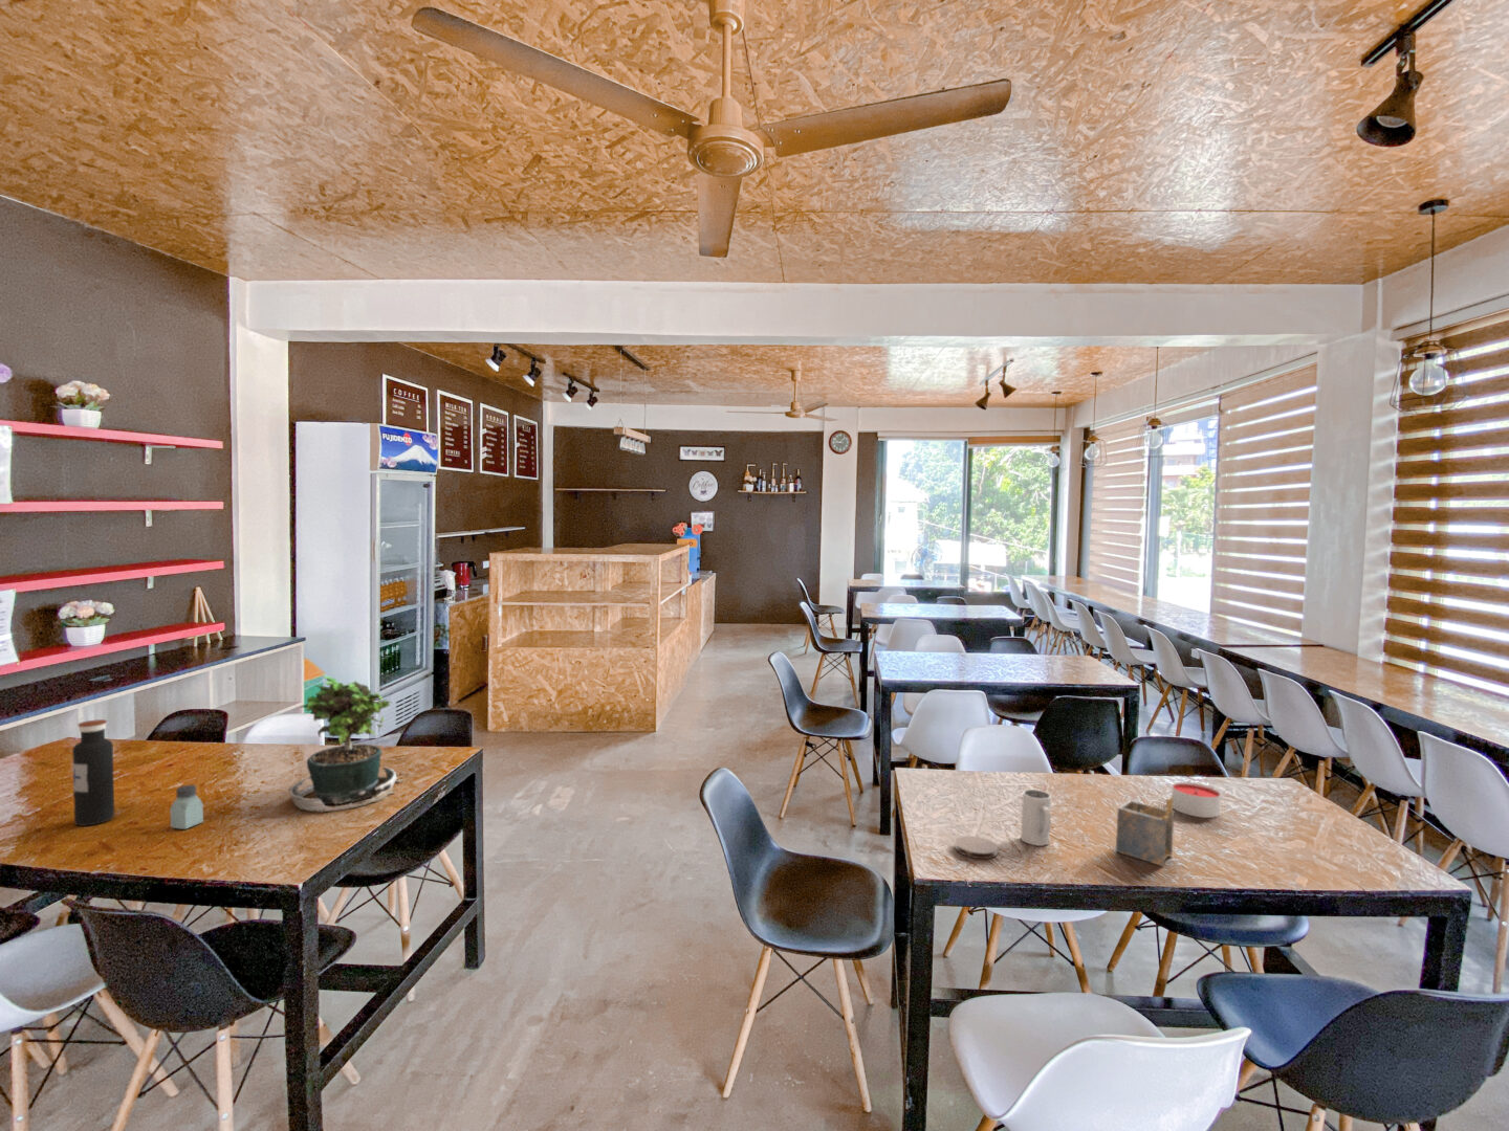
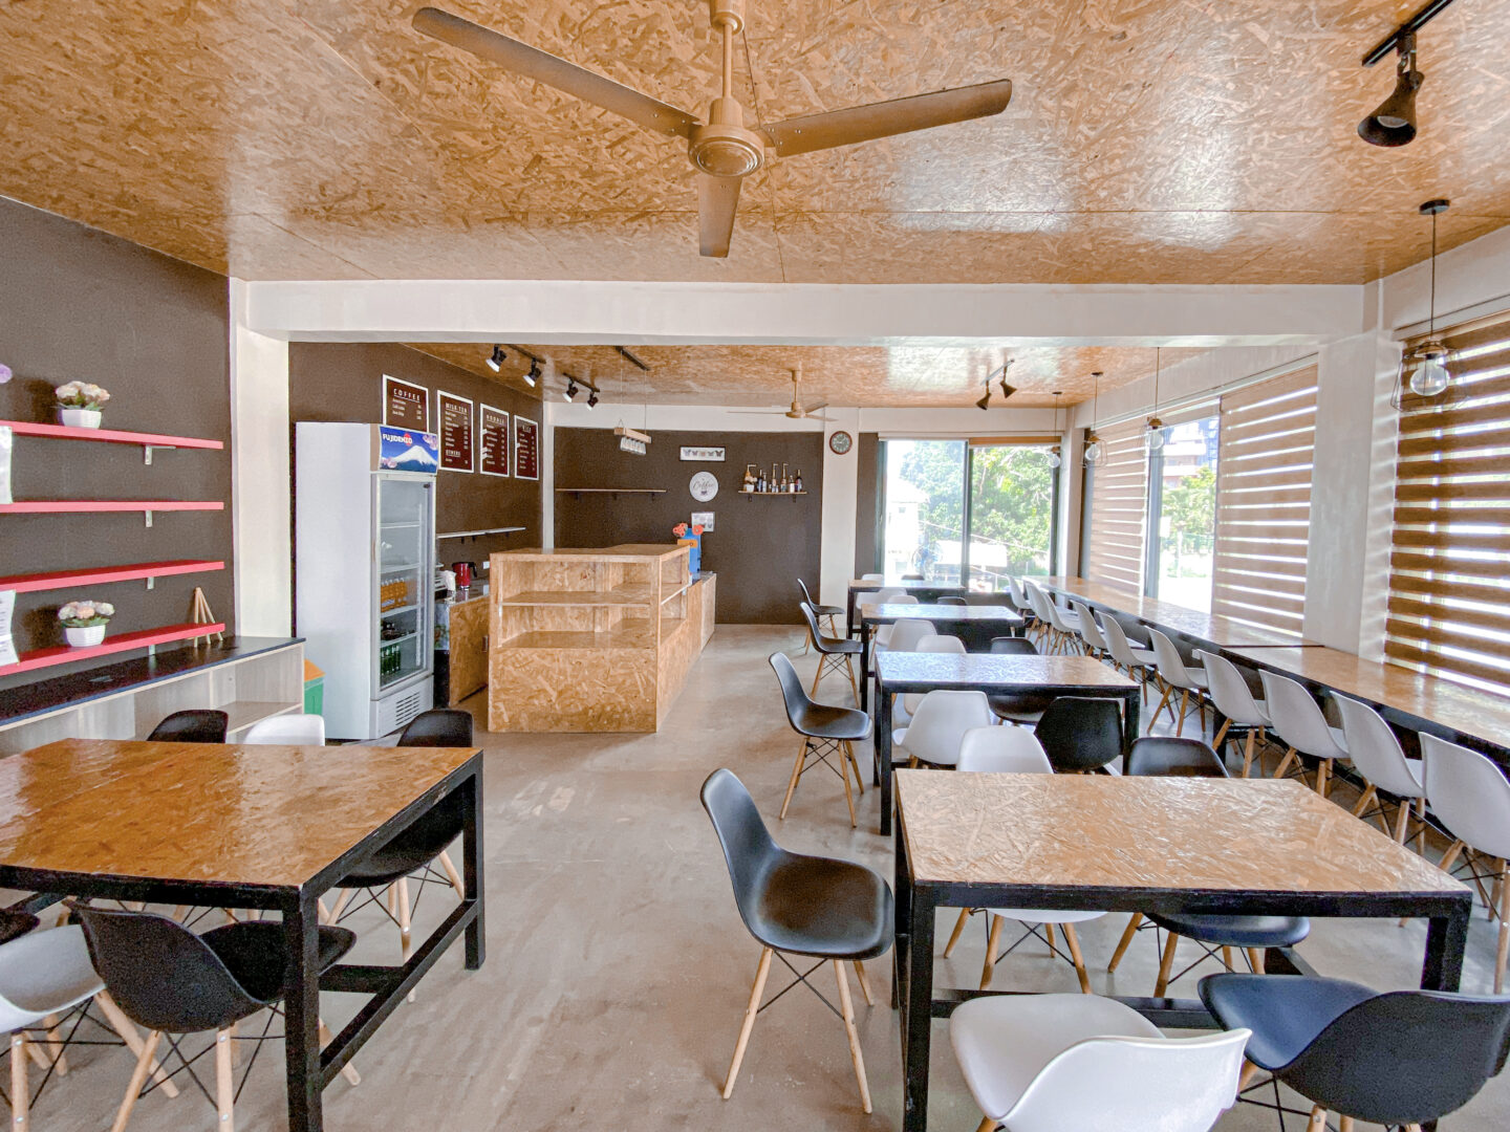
- potted plant [288,675,412,814]
- coaster [954,835,998,860]
- napkin holder [1115,795,1175,867]
- saltshaker [169,783,204,830]
- mug [1019,789,1052,847]
- water bottle [71,719,115,827]
- candle [1170,782,1221,819]
